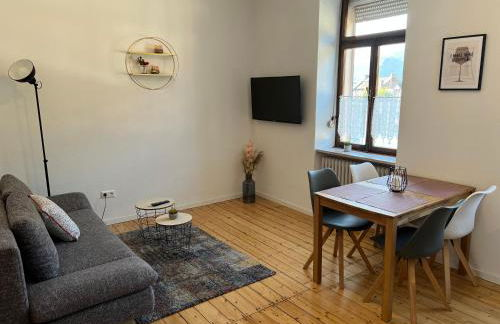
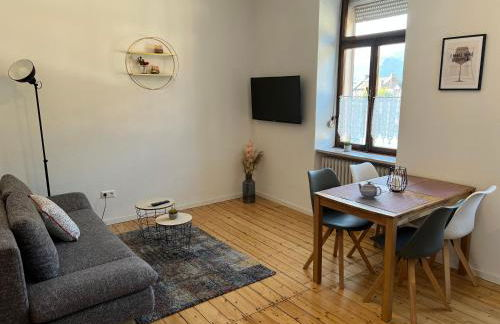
+ teapot [357,181,382,199]
